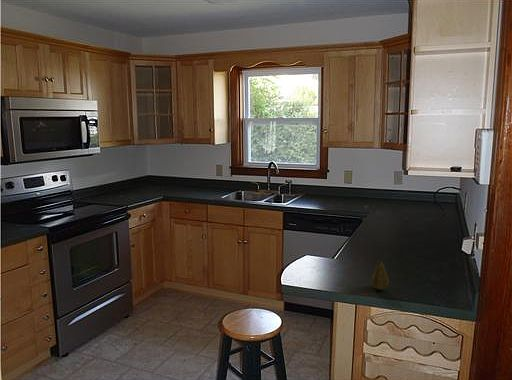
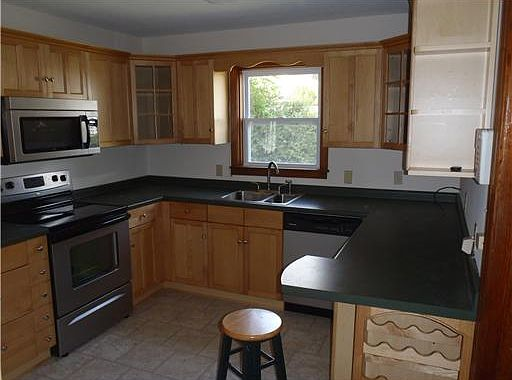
- fruit [370,259,390,291]
